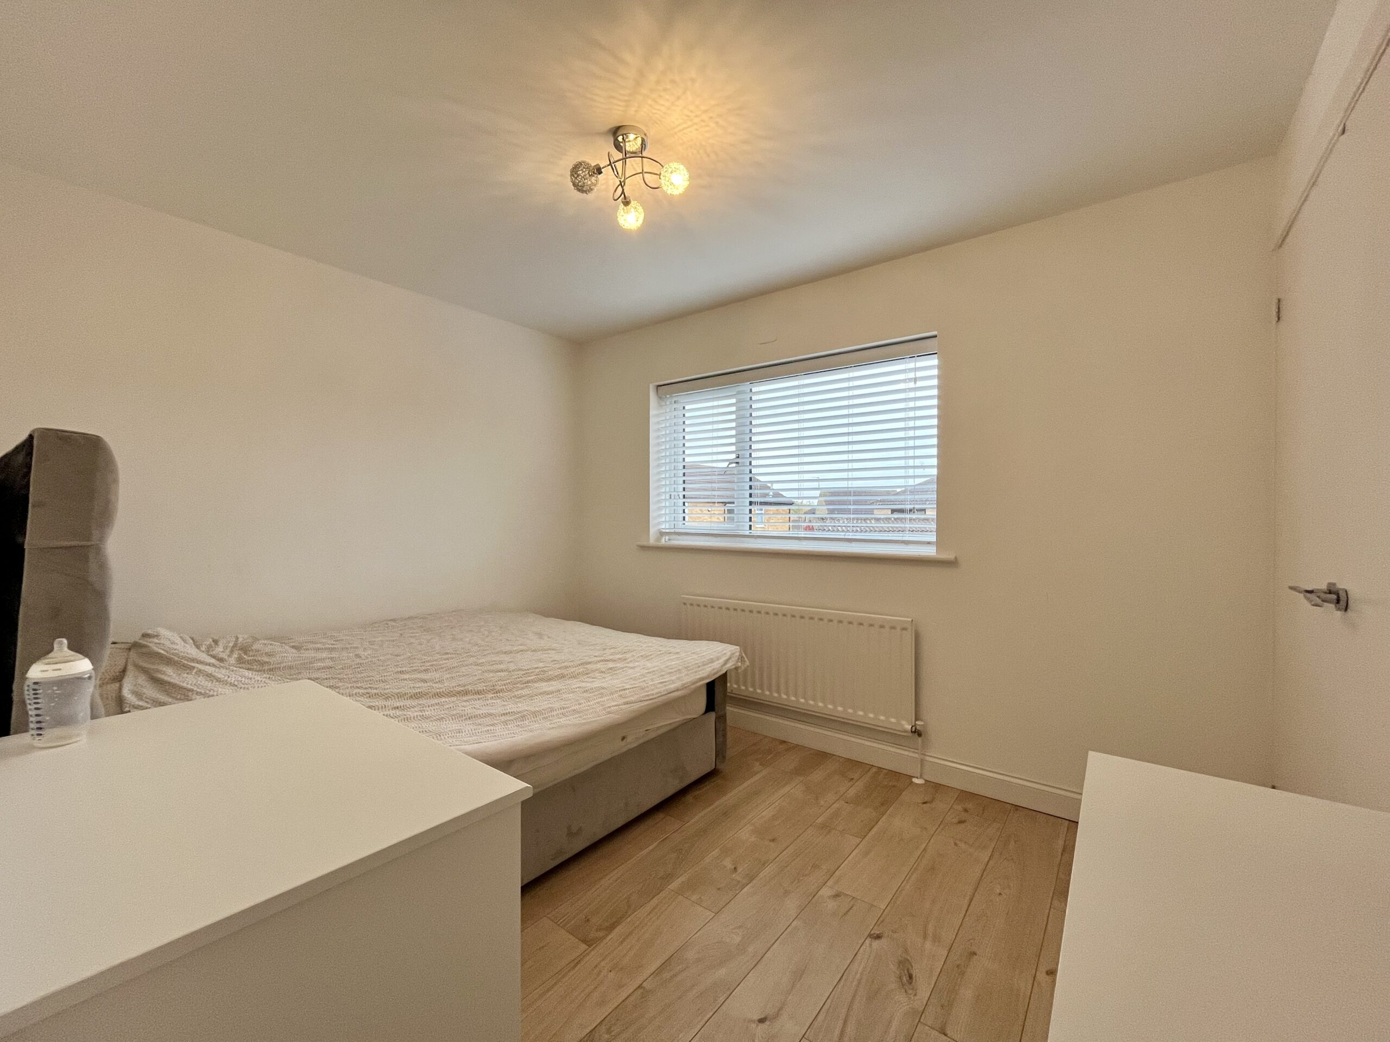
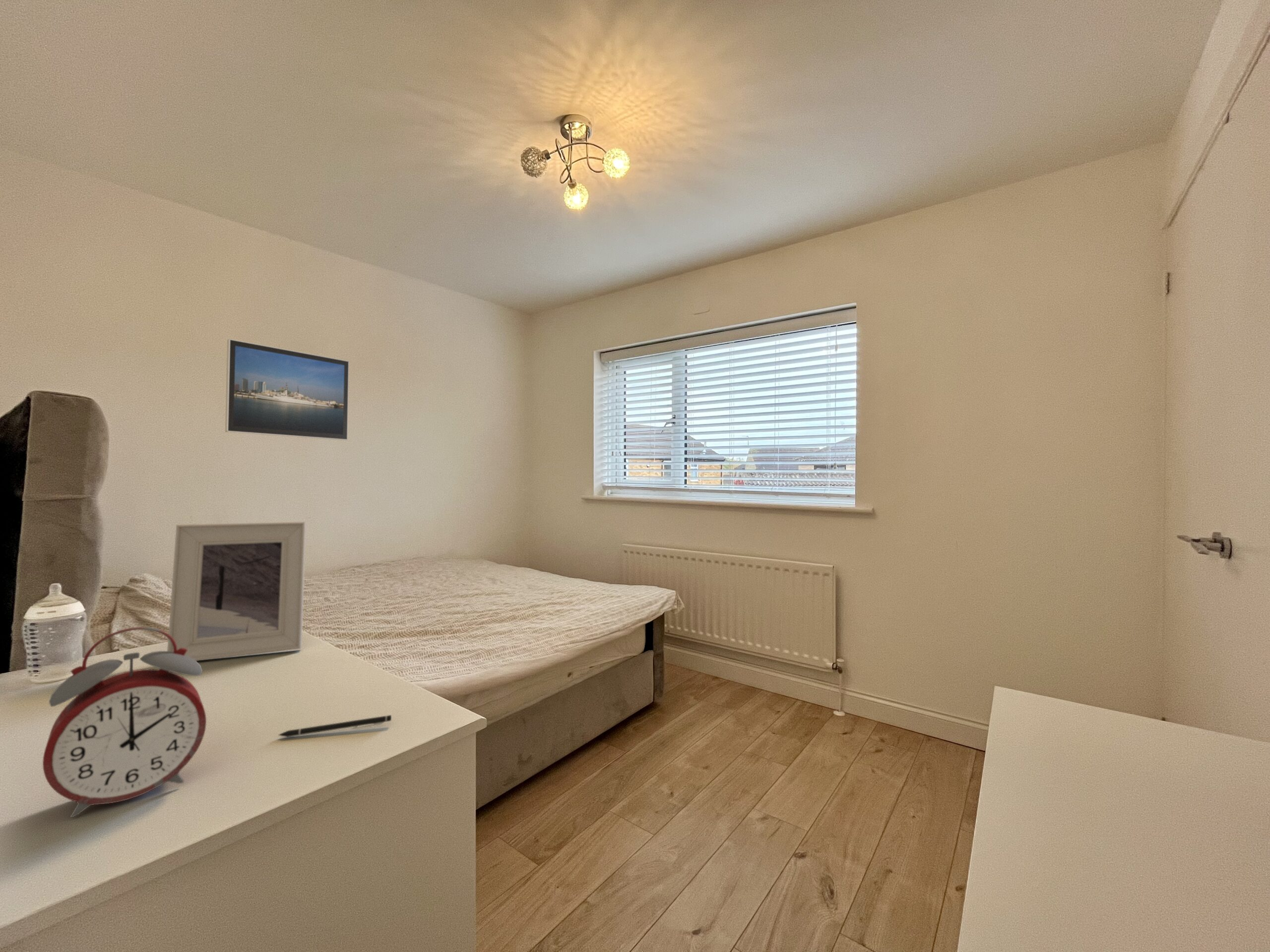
+ alarm clock [42,627,207,818]
+ pen [277,714,392,737]
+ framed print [225,338,350,441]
+ picture frame [167,521,307,661]
